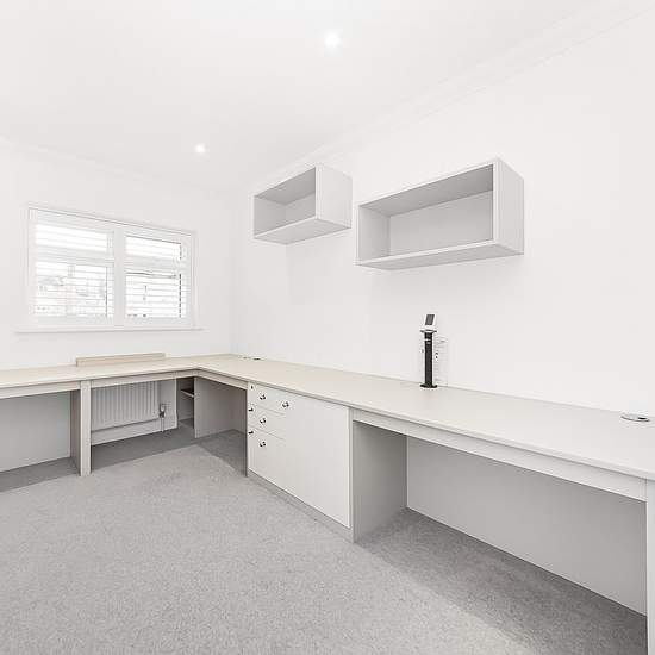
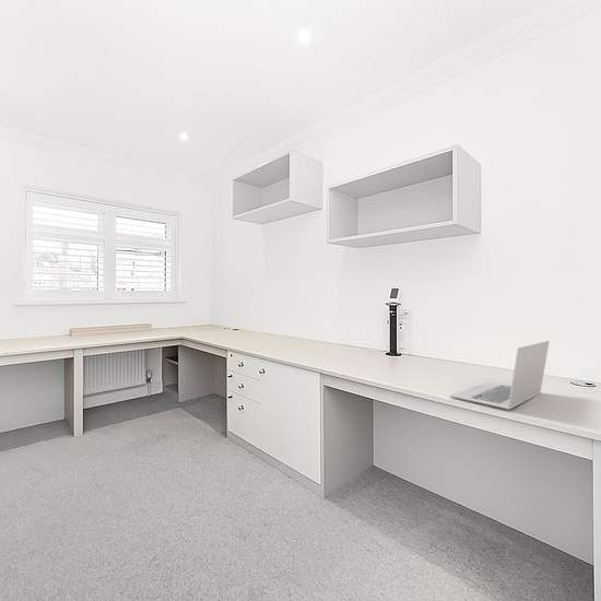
+ laptop [449,340,550,411]
